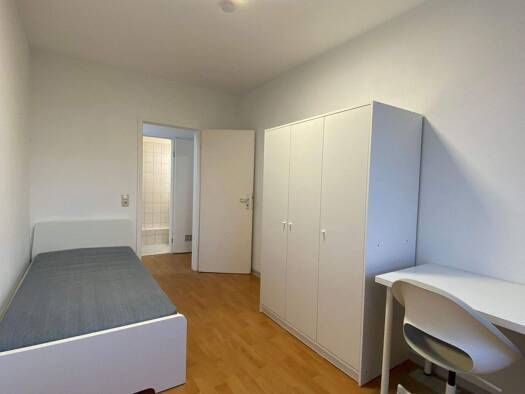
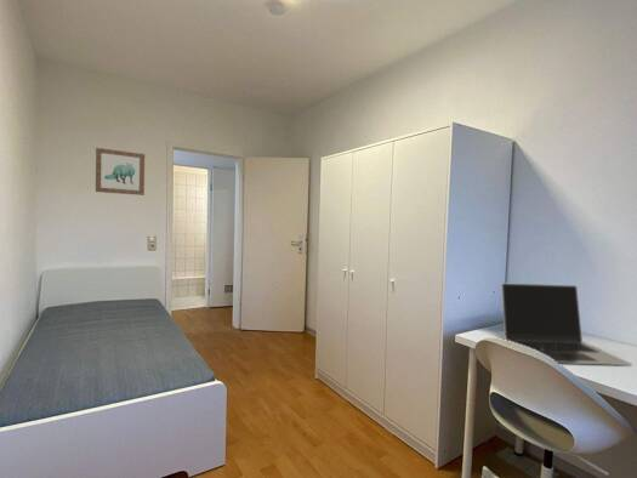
+ laptop [500,281,633,366]
+ wall art [95,147,146,197]
